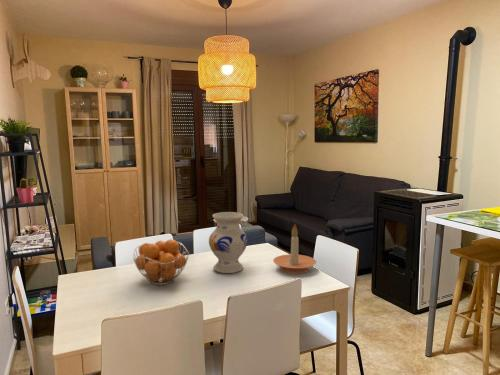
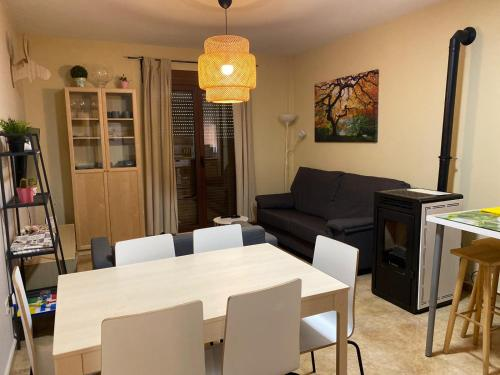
- vase [208,211,249,274]
- fruit basket [132,238,190,286]
- candle holder [272,223,317,275]
